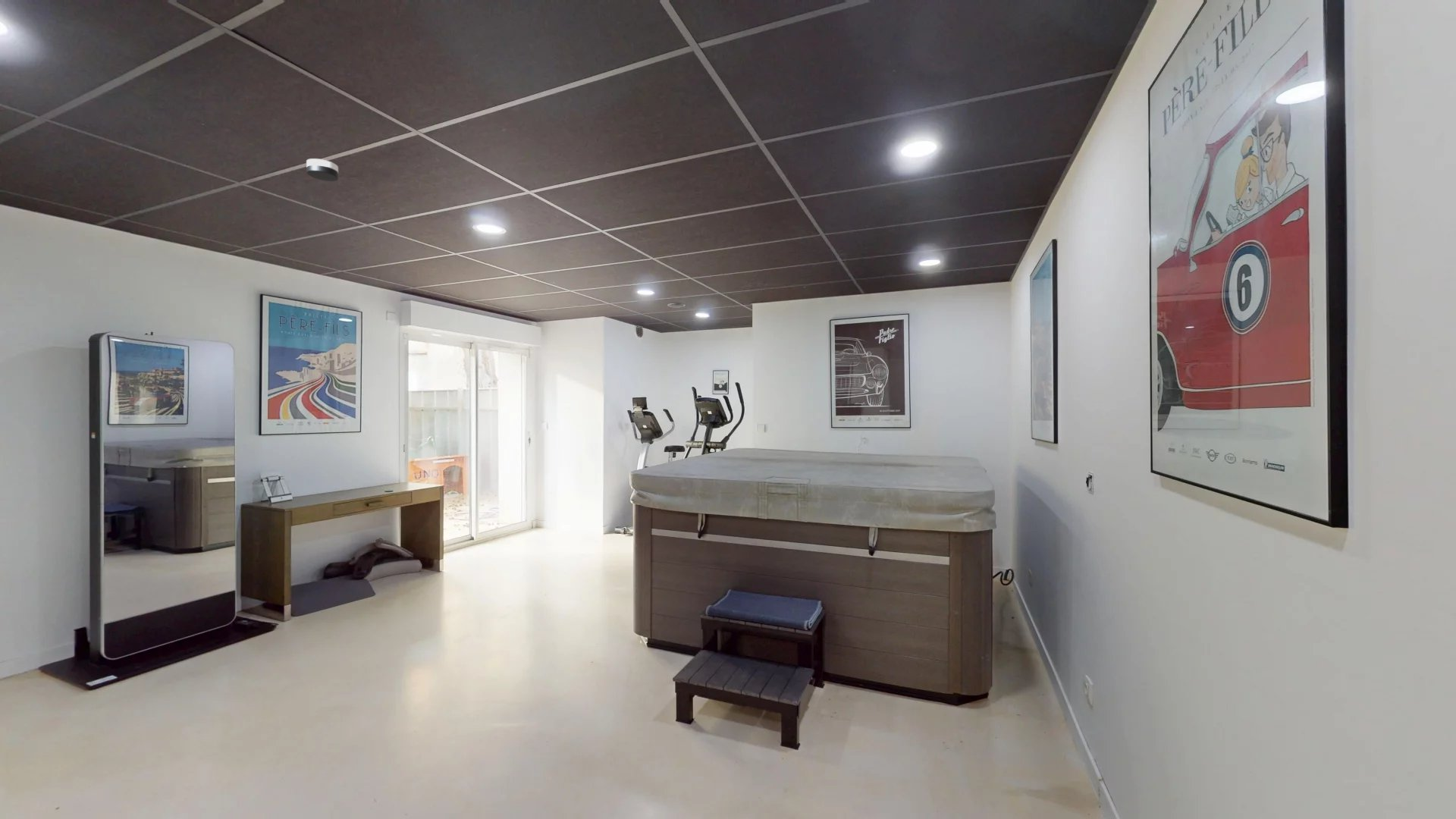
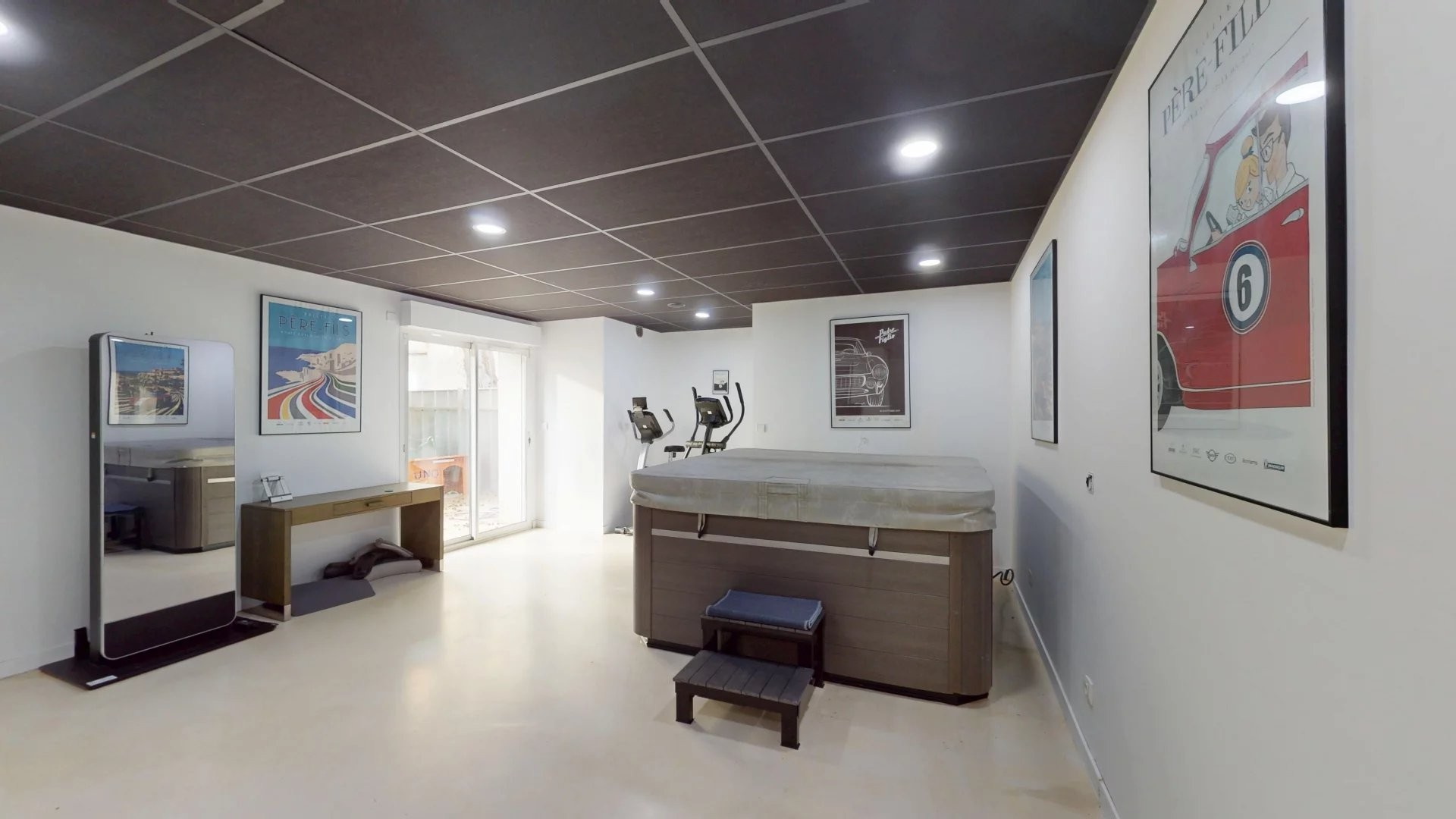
- smoke detector [306,158,339,182]
